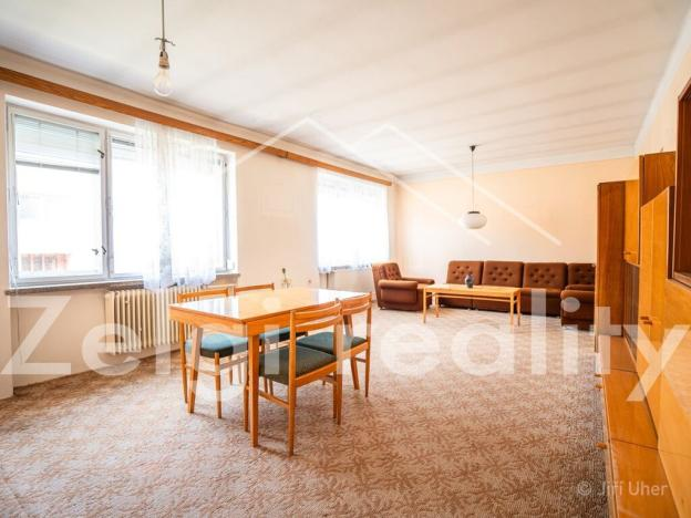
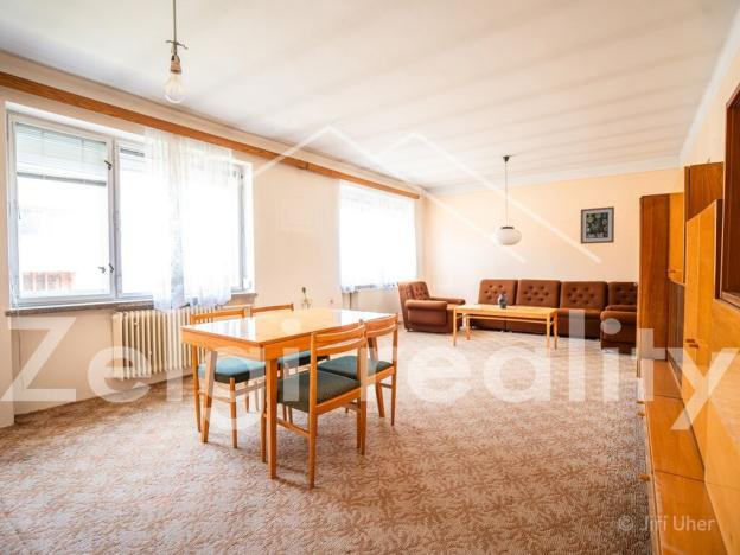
+ wall art [580,205,615,245]
